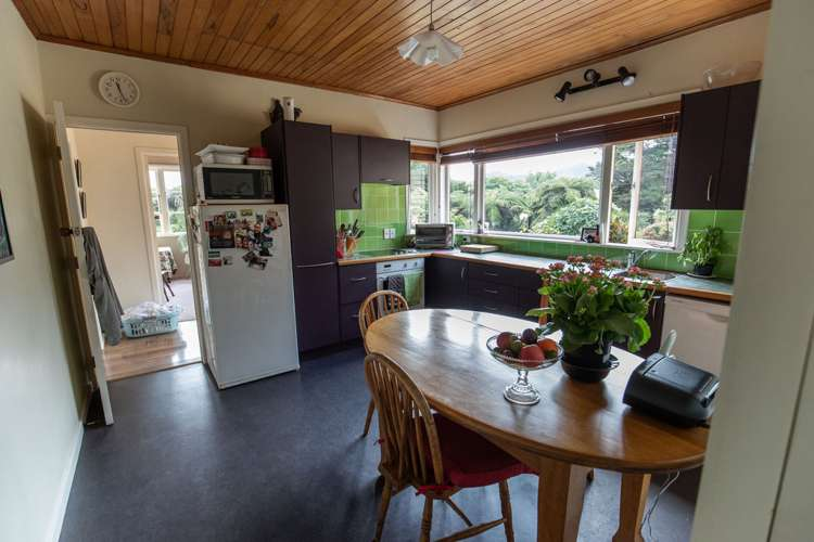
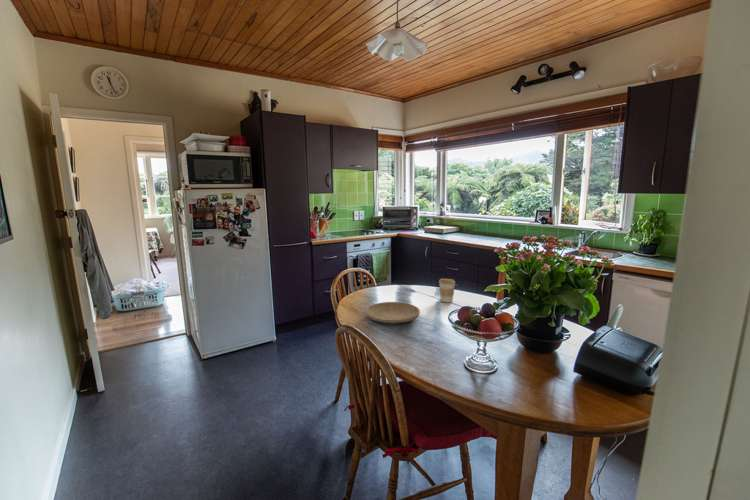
+ plate [364,301,421,325]
+ coffee cup [438,278,456,303]
